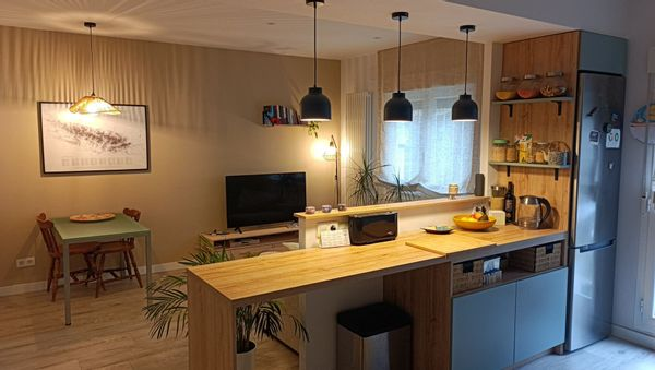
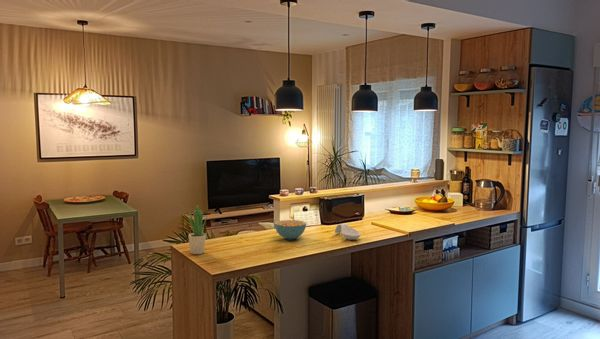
+ spoon rest [334,223,362,241]
+ potted plant [187,202,208,255]
+ cereal bowl [274,219,307,240]
